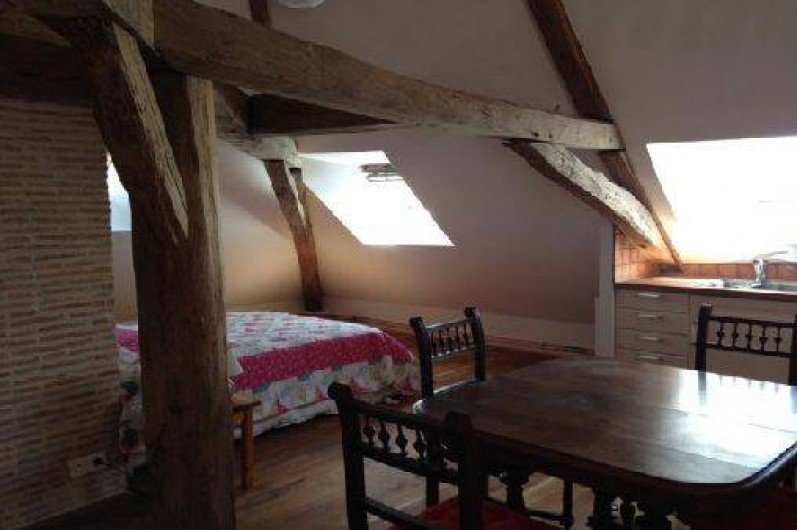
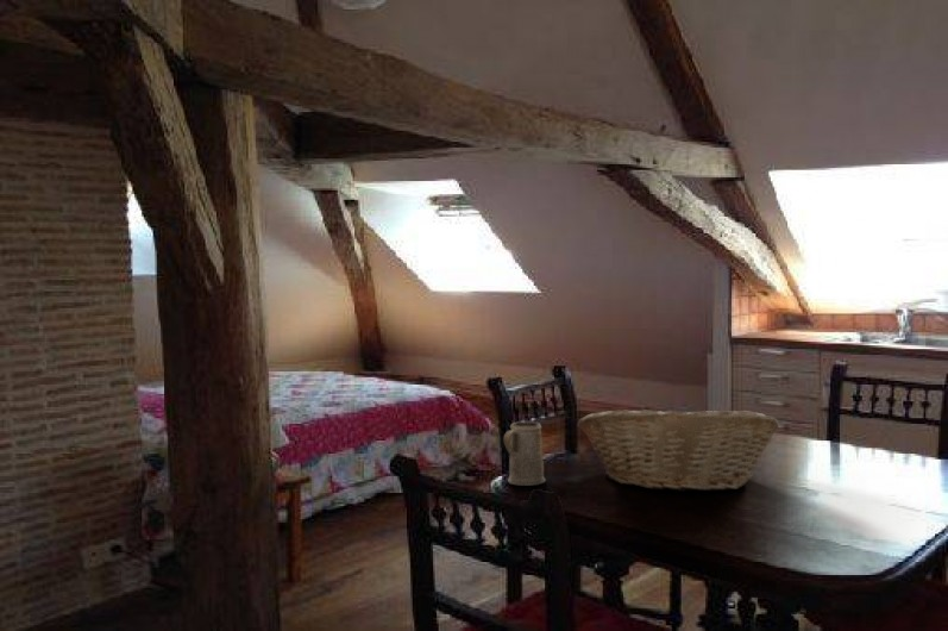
+ fruit basket [576,405,780,493]
+ mug [503,420,547,487]
